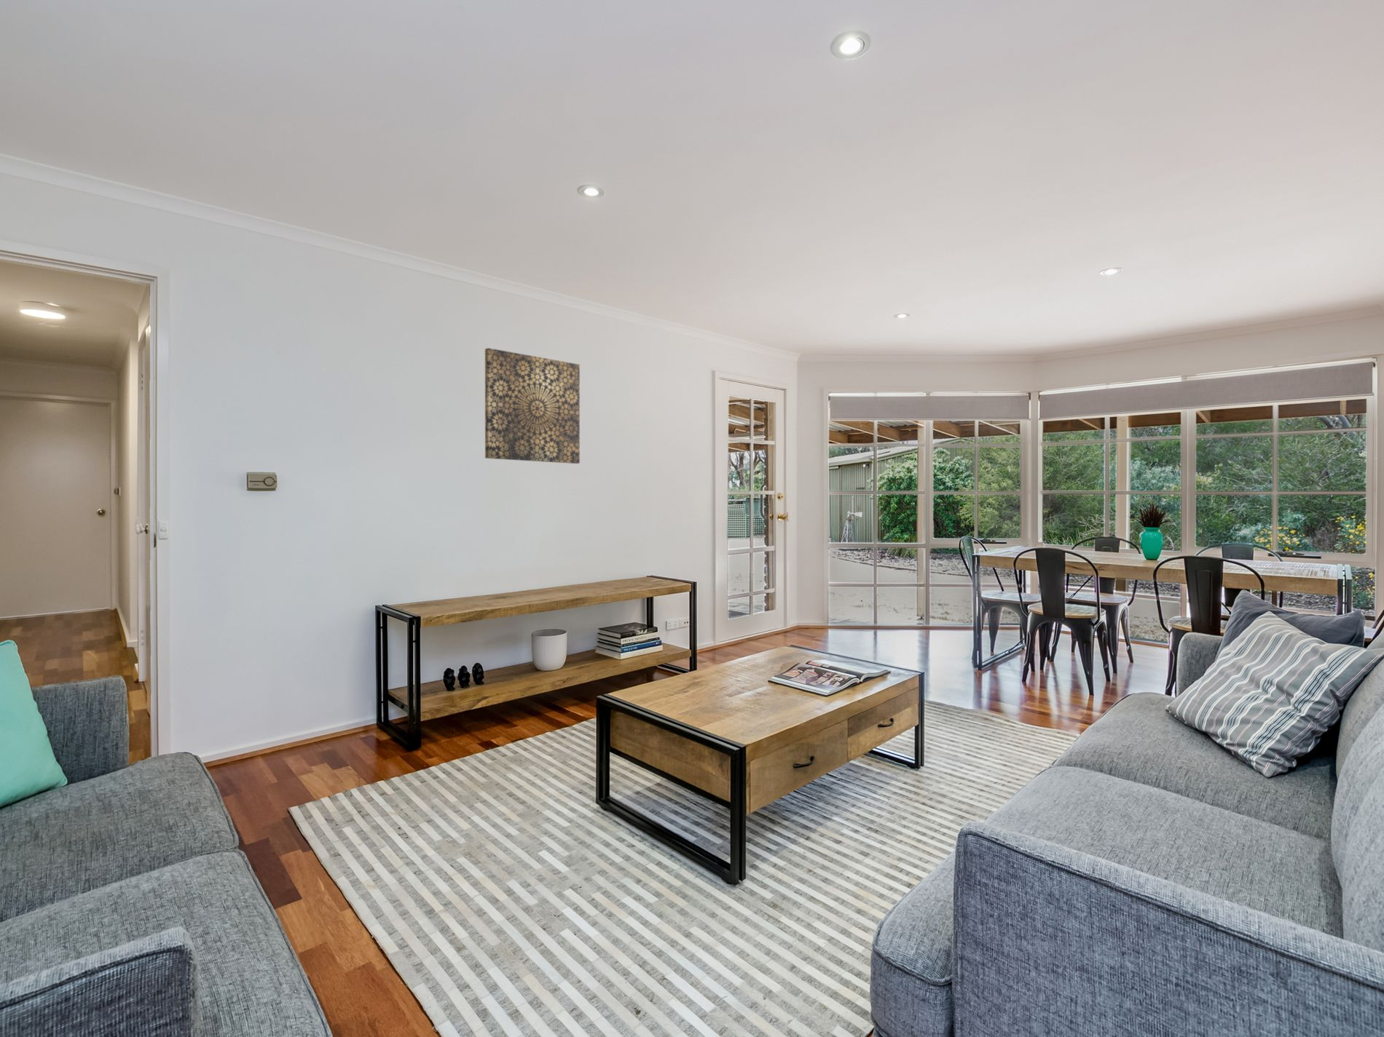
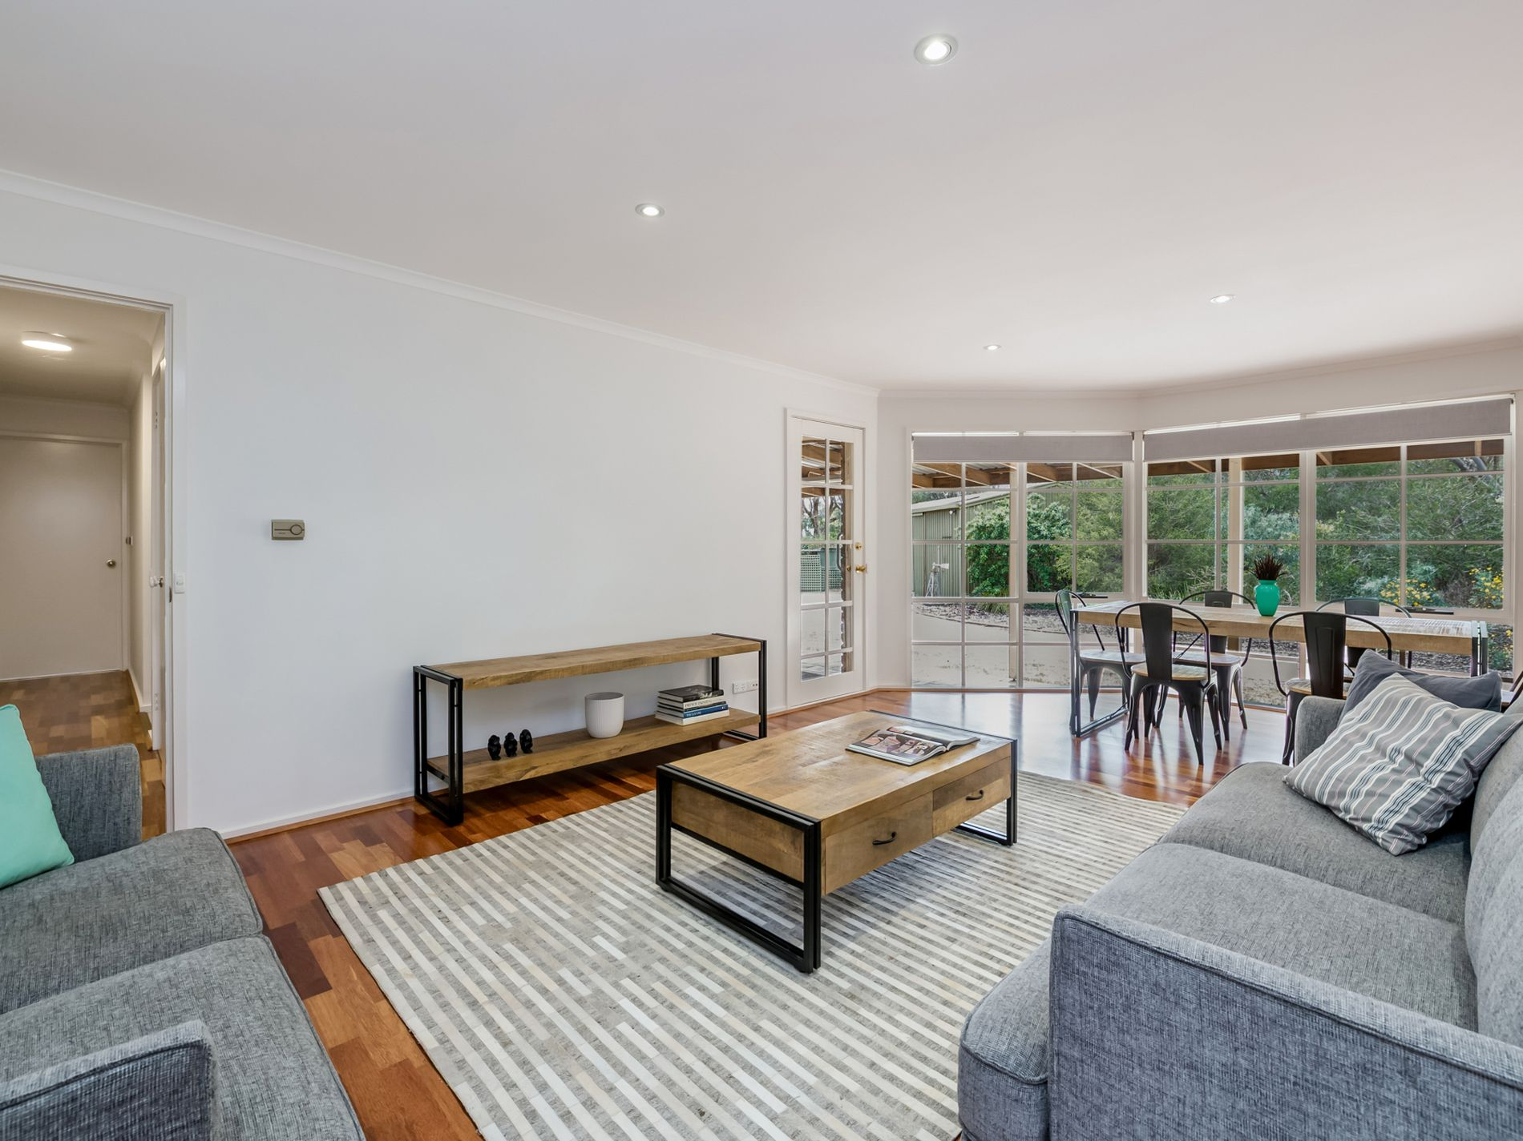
- wall art [484,347,581,464]
